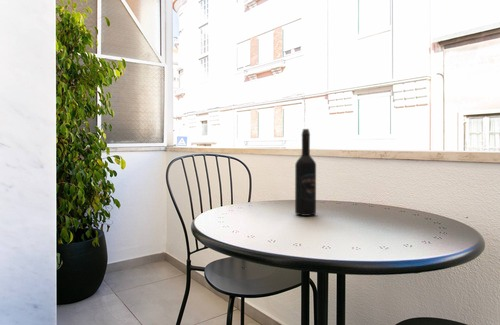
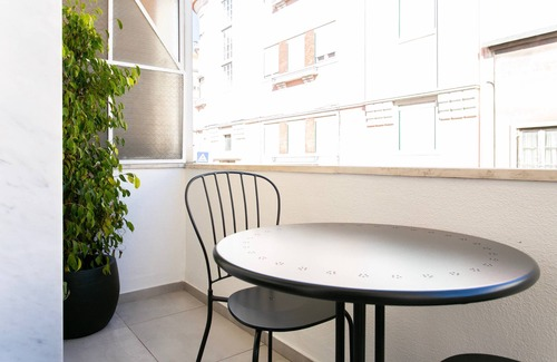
- wine bottle [294,128,317,217]
